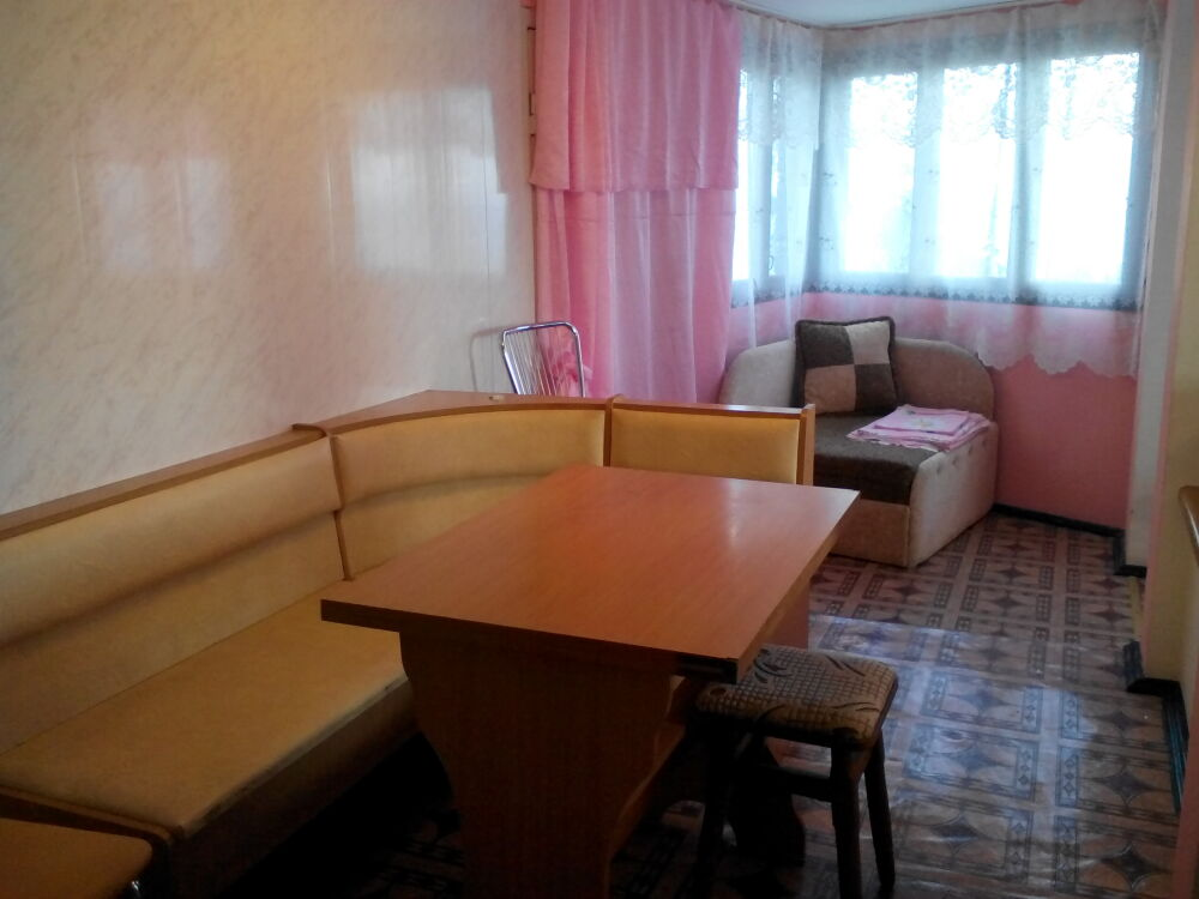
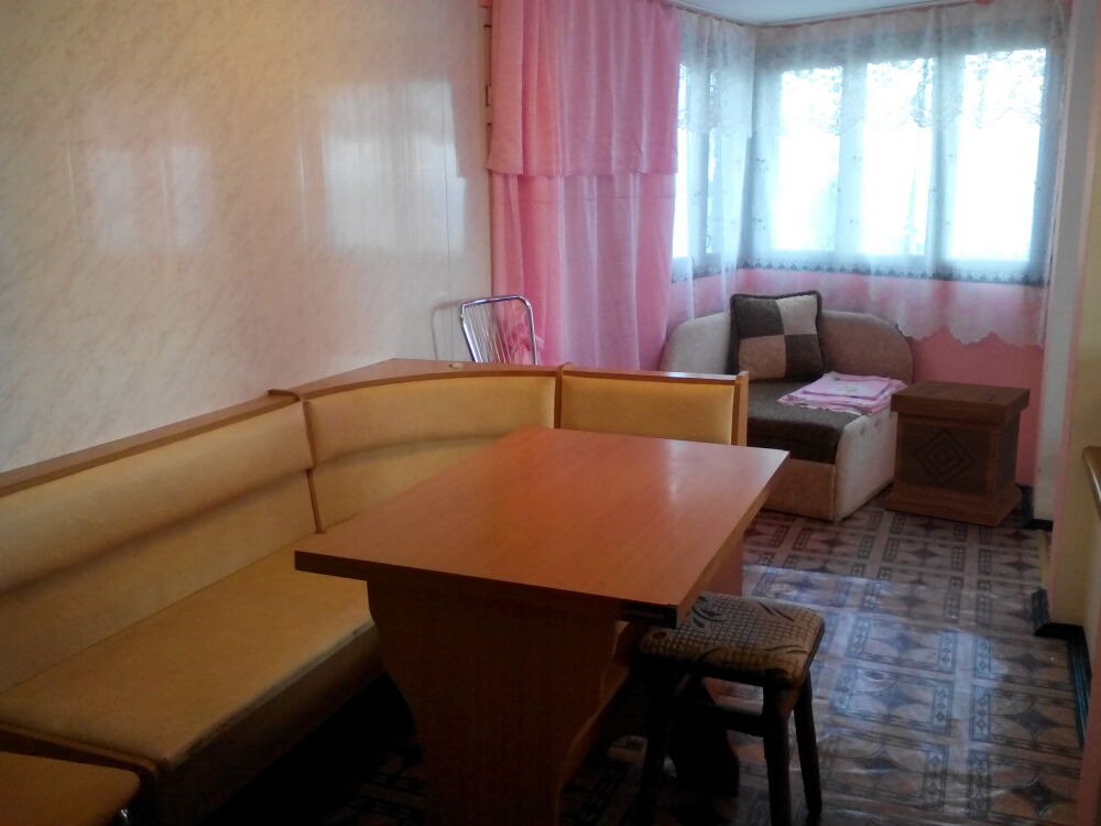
+ side table [883,379,1032,529]
